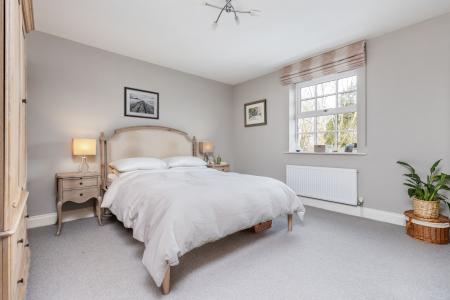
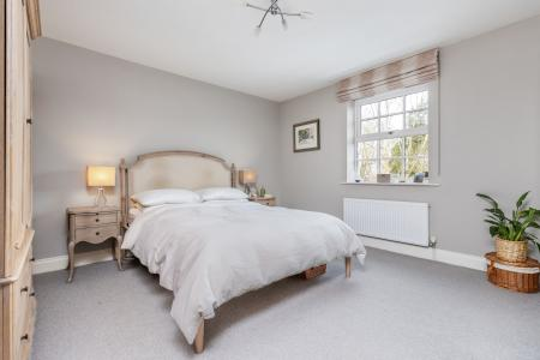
- wall art [123,86,160,121]
